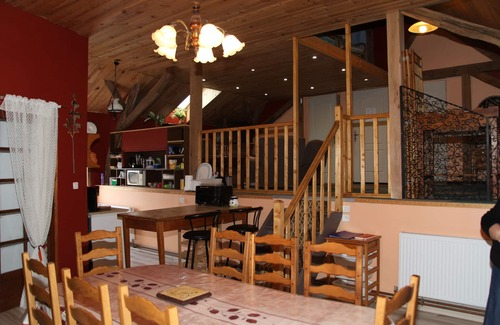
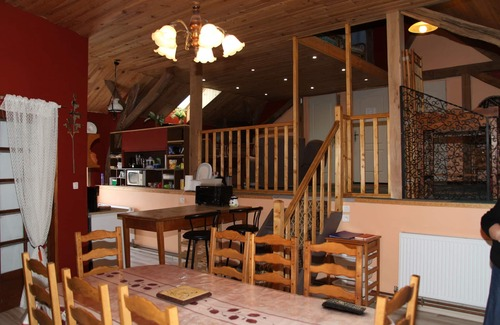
+ remote control [321,298,367,315]
